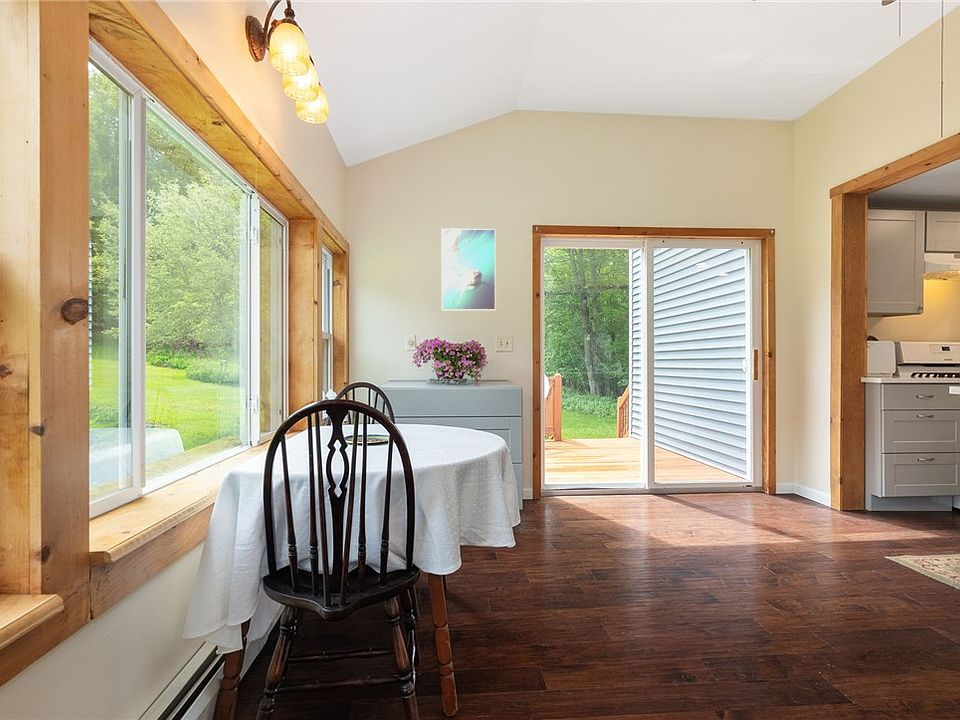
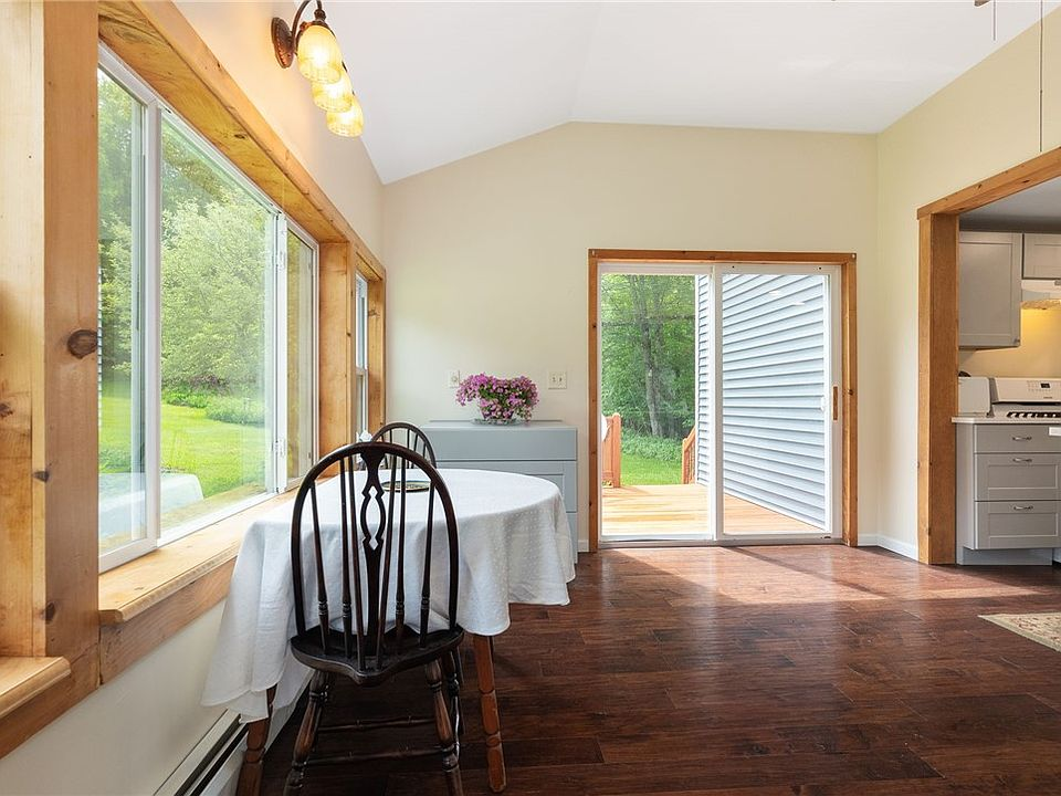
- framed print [441,227,497,312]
